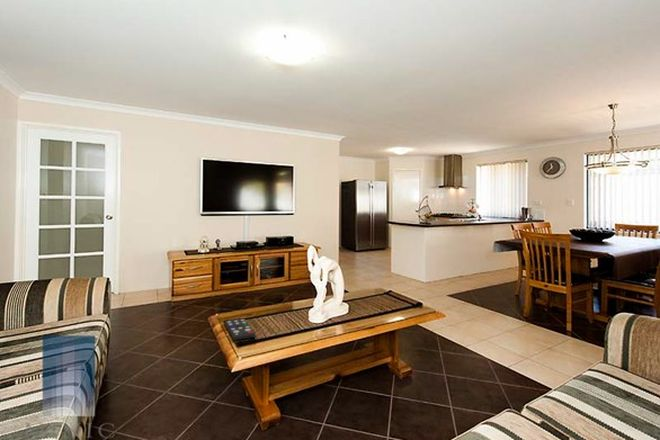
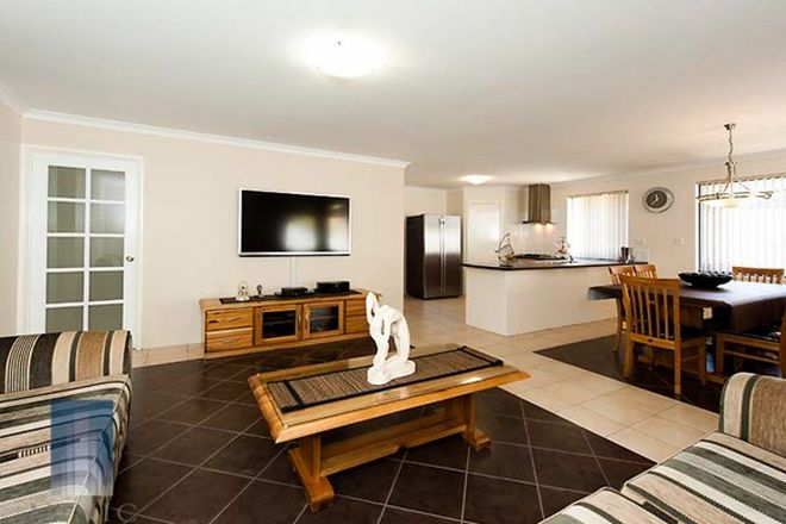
- remote control [224,317,257,341]
